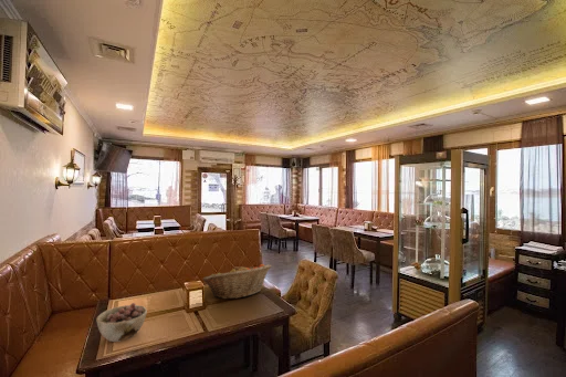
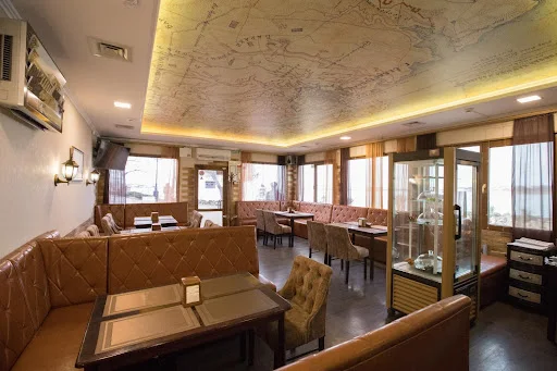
- bowl [95,302,148,343]
- fruit basket [202,263,273,300]
